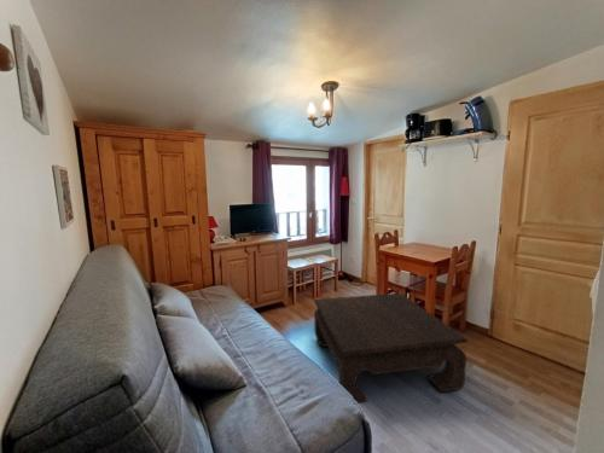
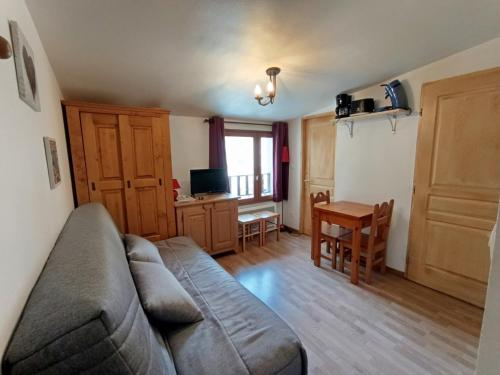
- coffee table [313,292,469,405]
